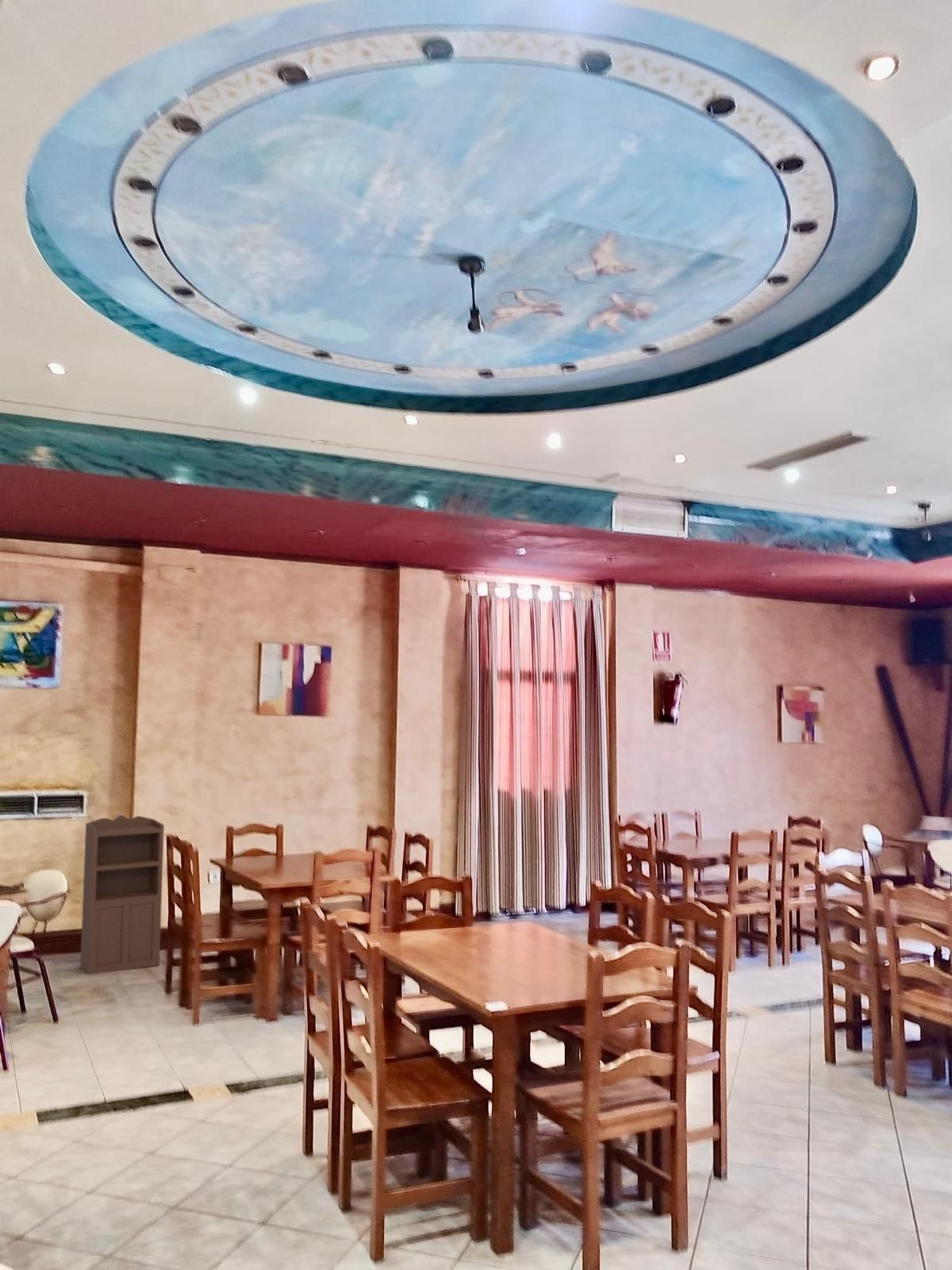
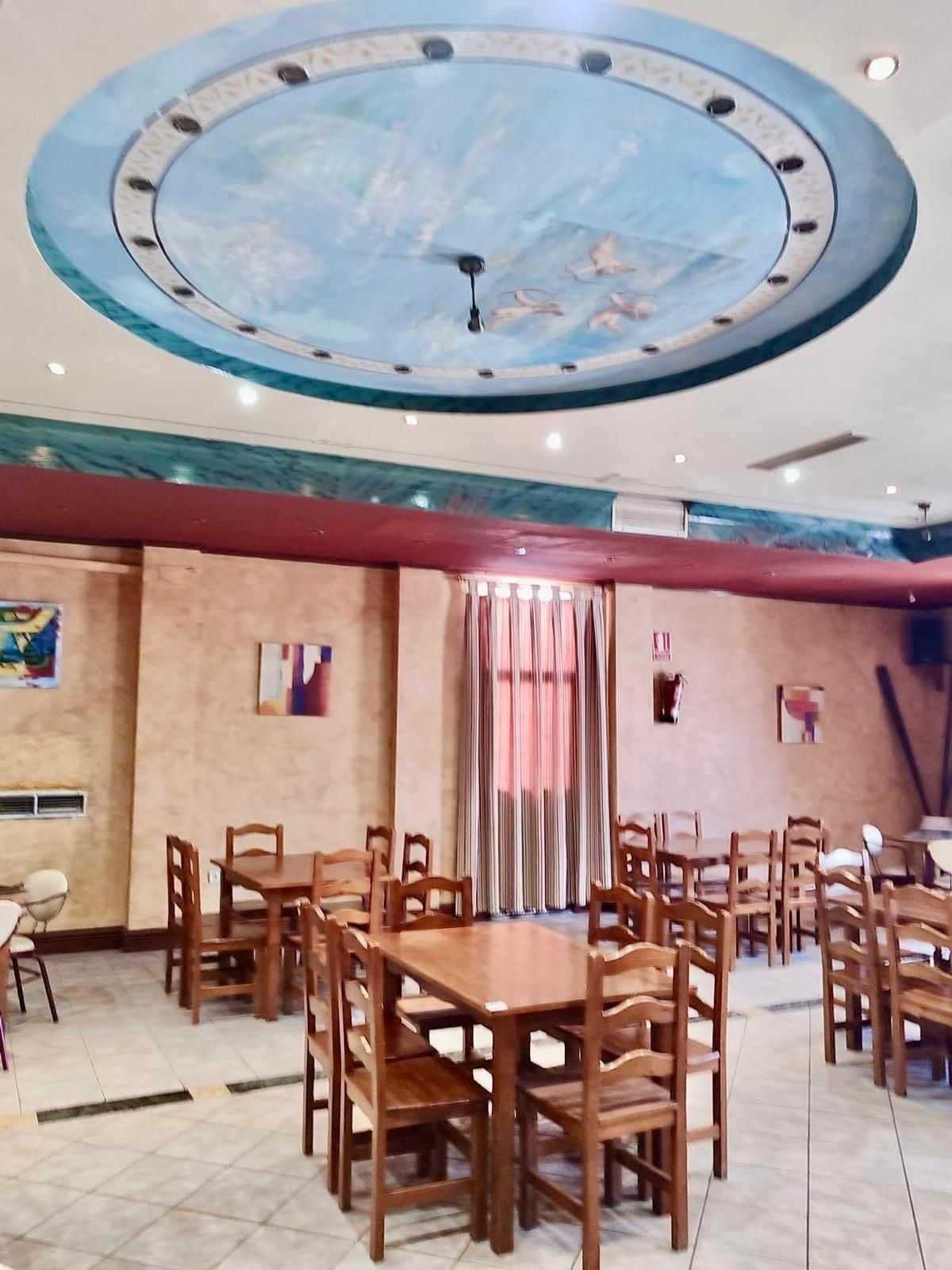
- storage cabinet [79,814,165,976]
